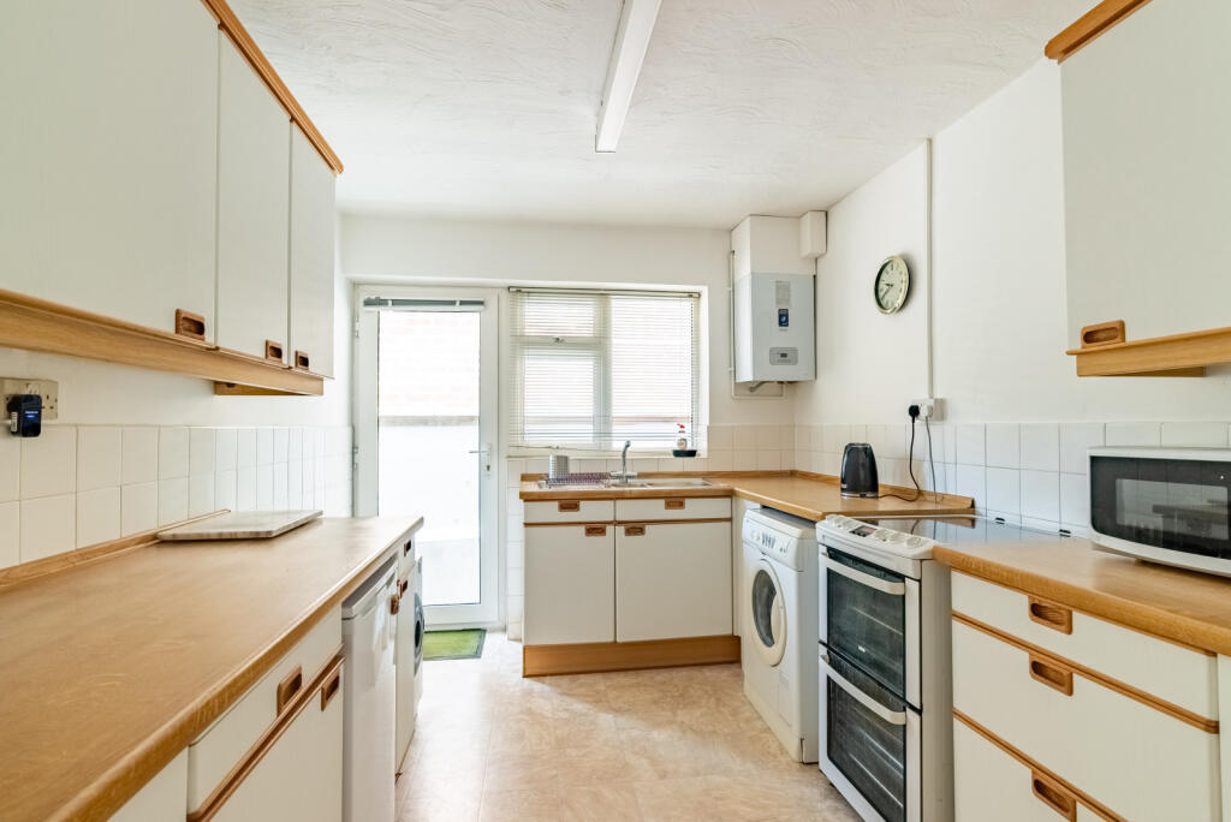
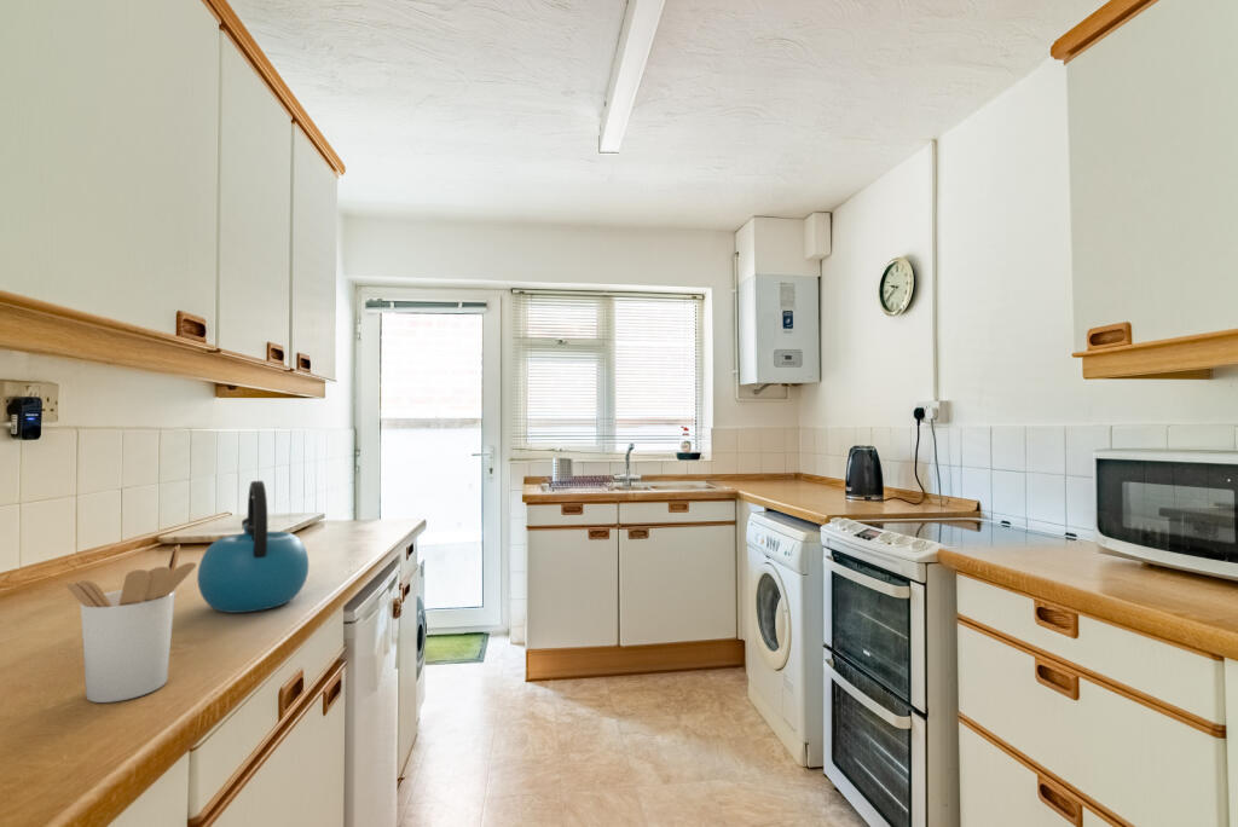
+ kettle [196,480,310,614]
+ utensil holder [65,544,197,704]
